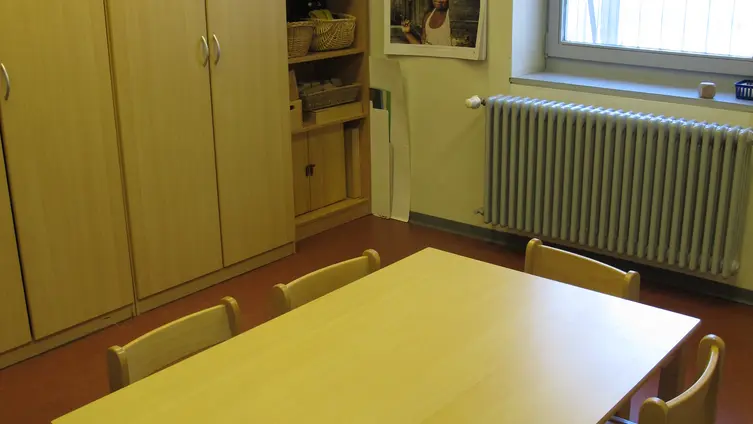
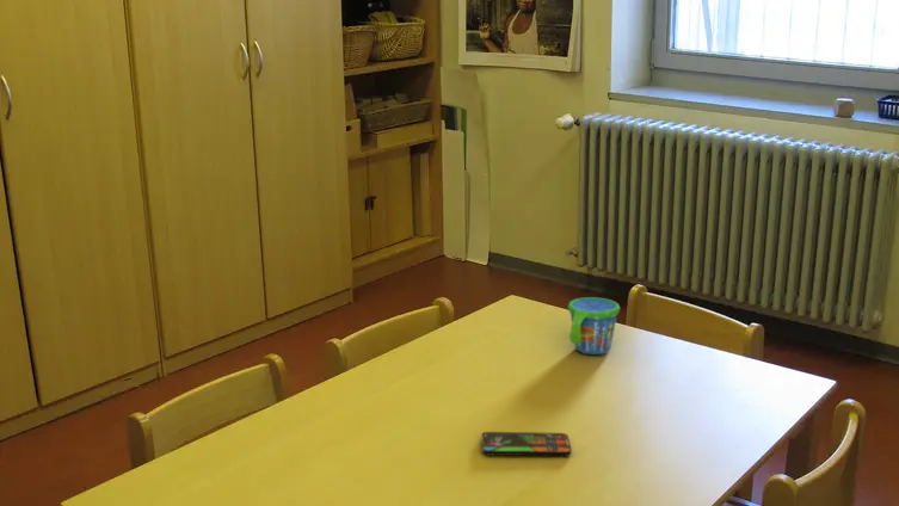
+ smartphone [481,431,573,457]
+ snack cup [567,296,621,356]
